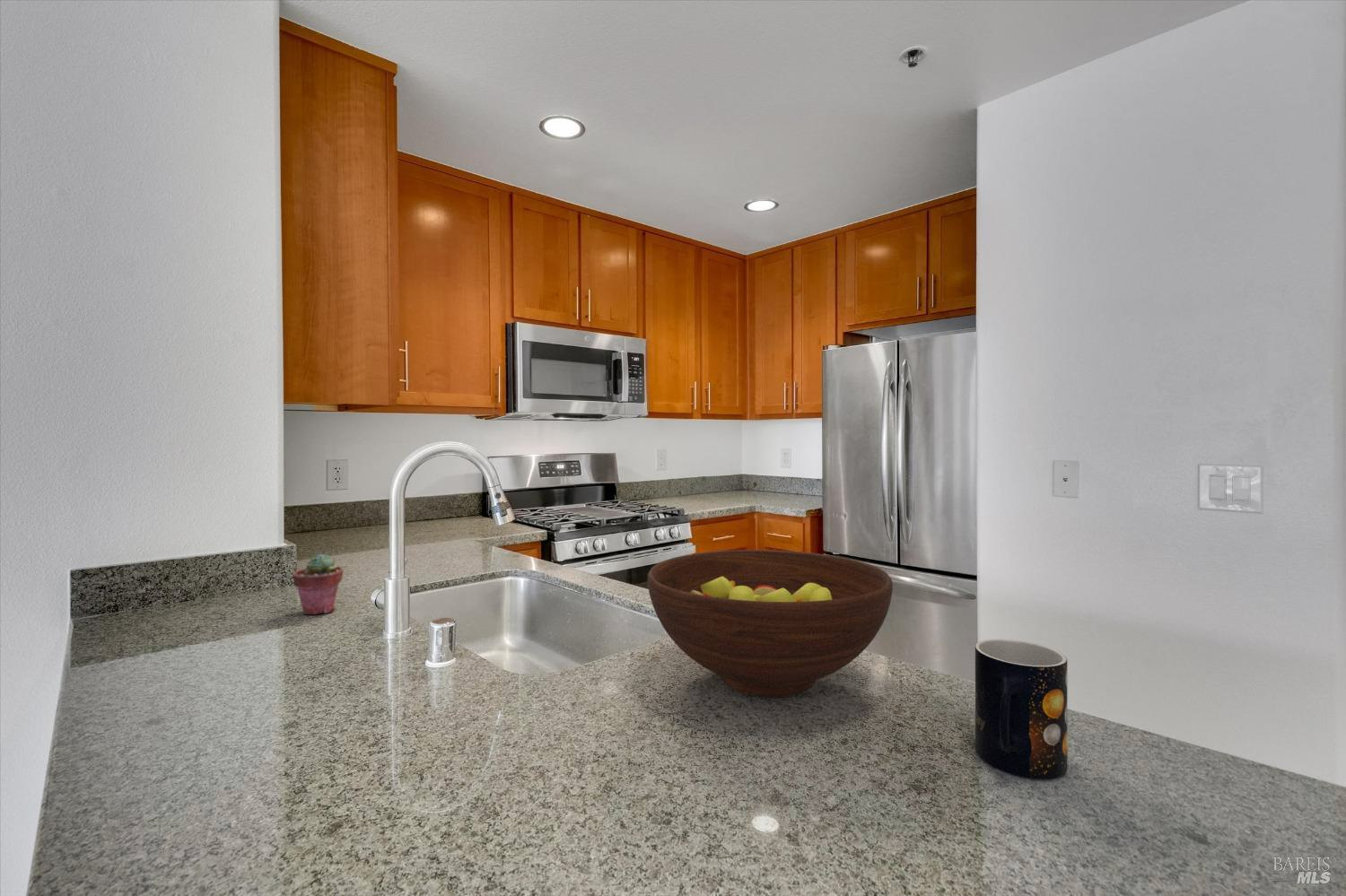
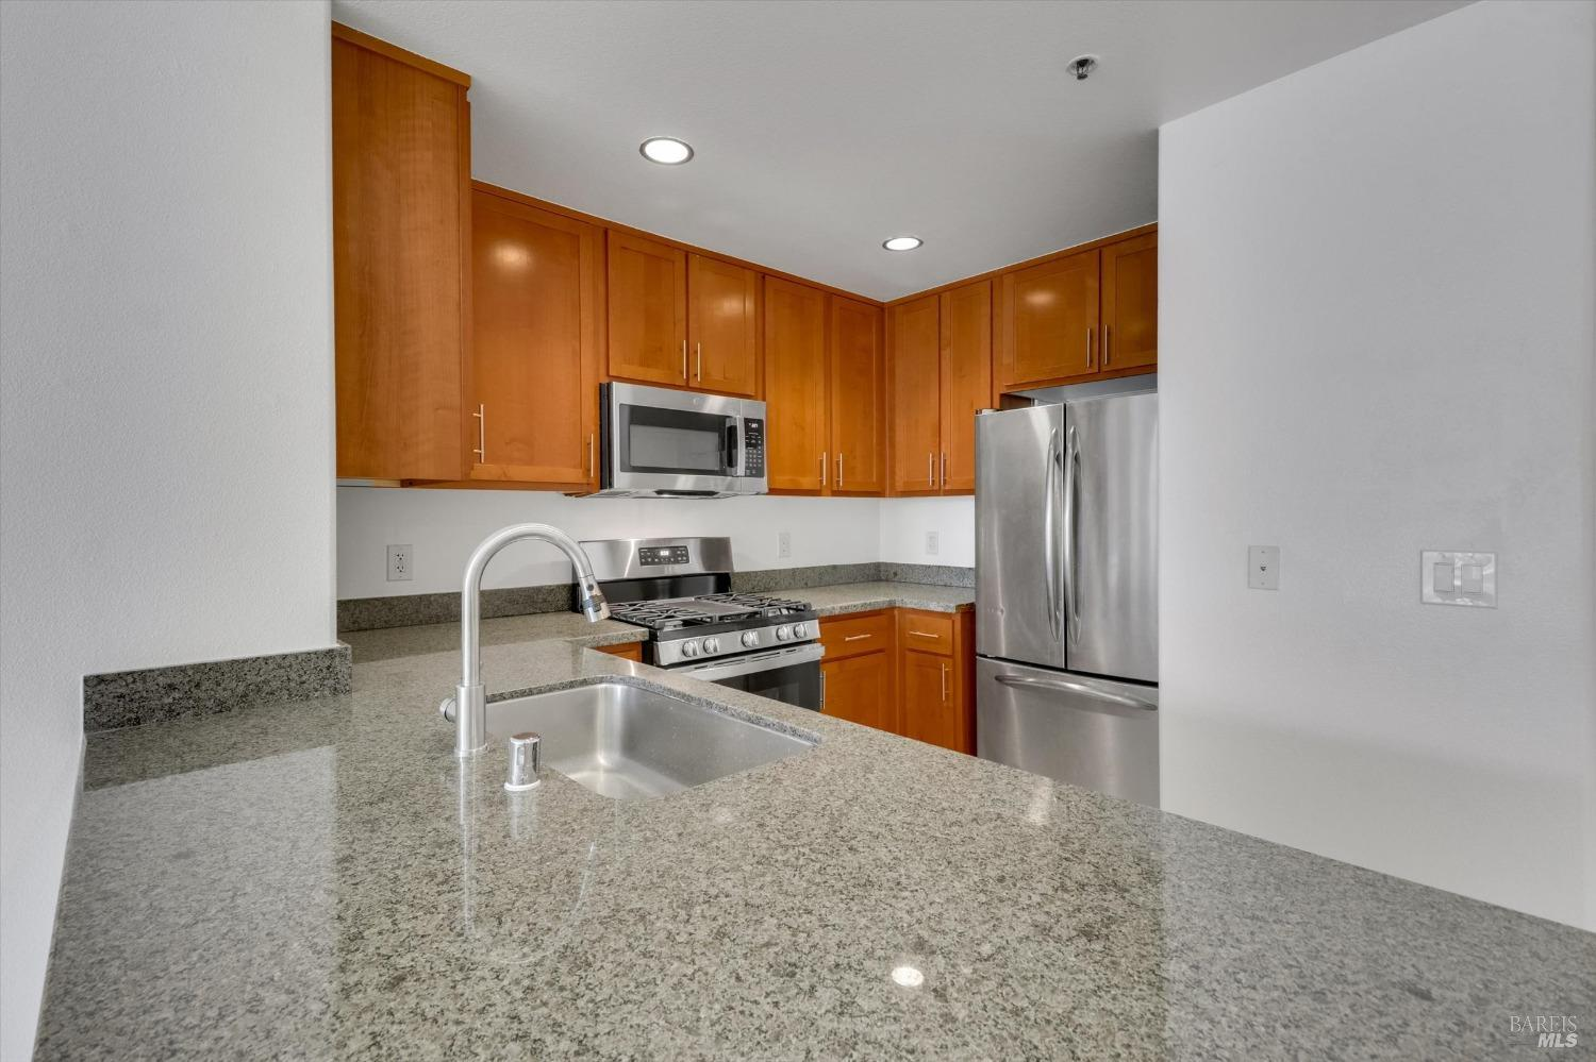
- fruit bowl [647,549,894,698]
- potted succulent [292,552,344,615]
- mug [975,639,1069,780]
